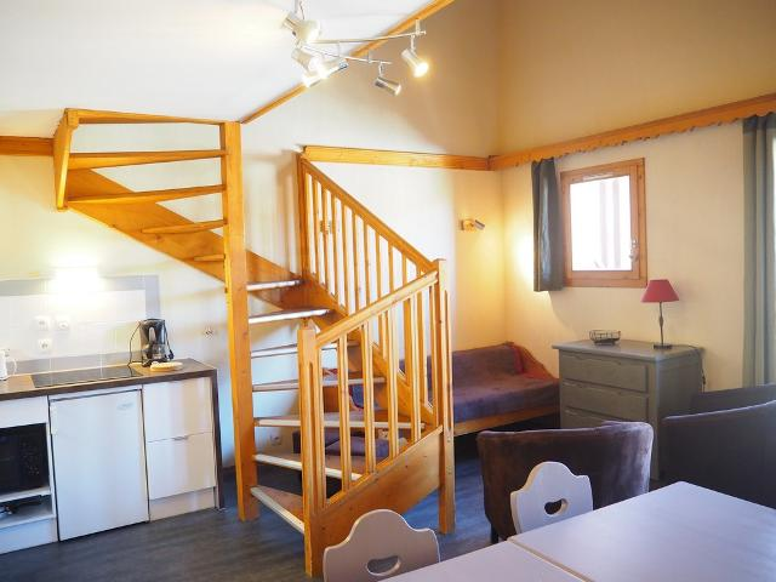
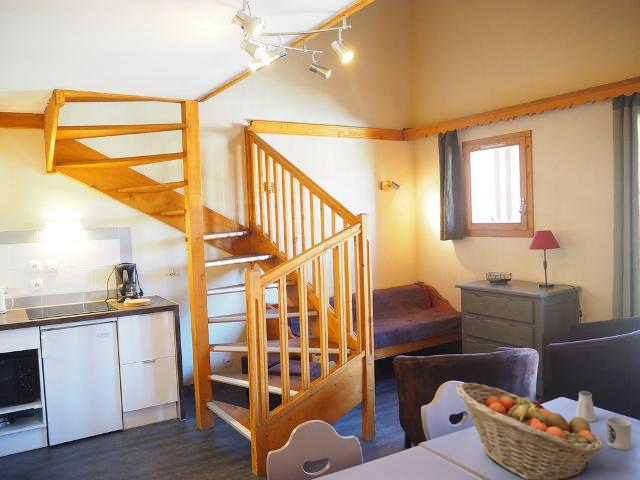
+ cup [606,416,632,451]
+ fruit basket [455,382,604,480]
+ saltshaker [574,390,597,423]
